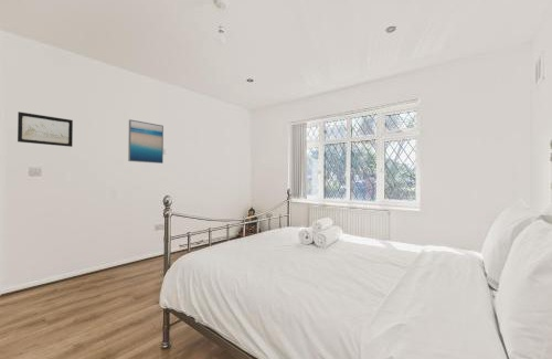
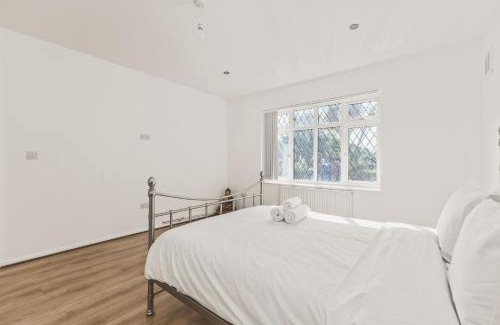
- wall art [17,110,74,148]
- wall art [127,118,164,165]
